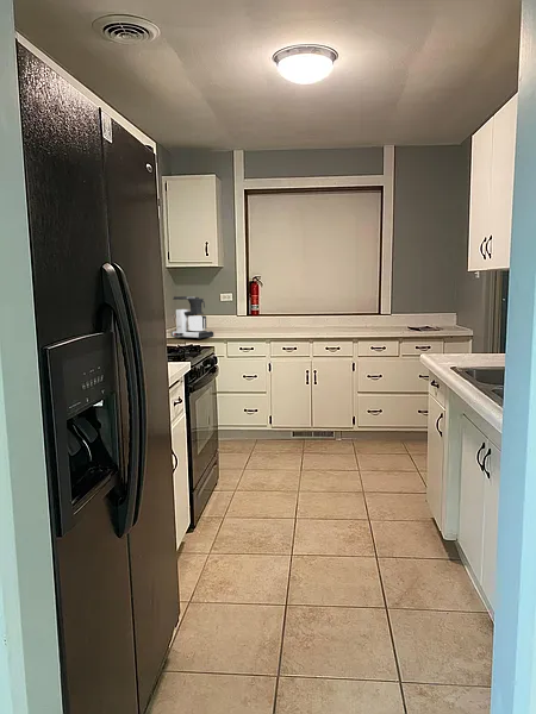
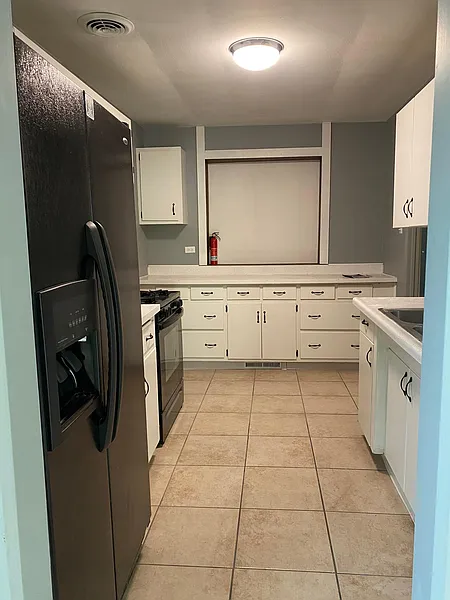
- coffee maker [170,295,214,340]
